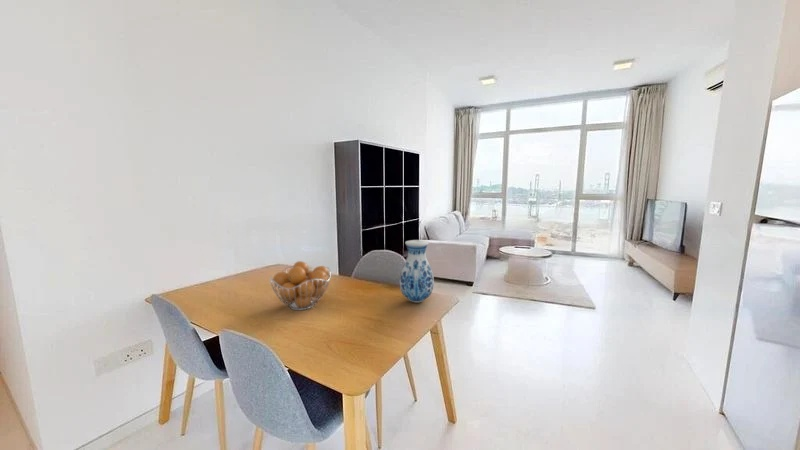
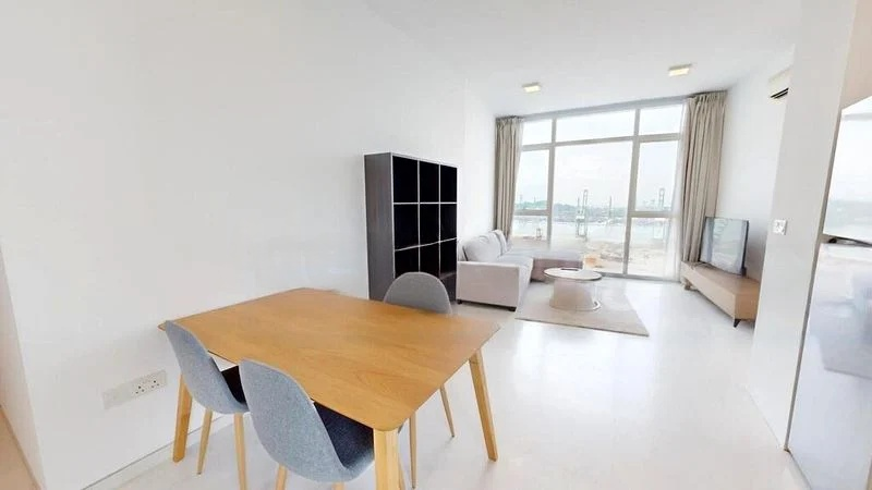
- vase [399,239,435,303]
- fruit basket [268,260,332,311]
